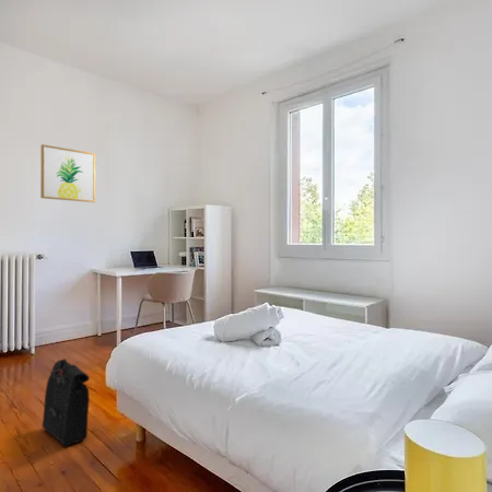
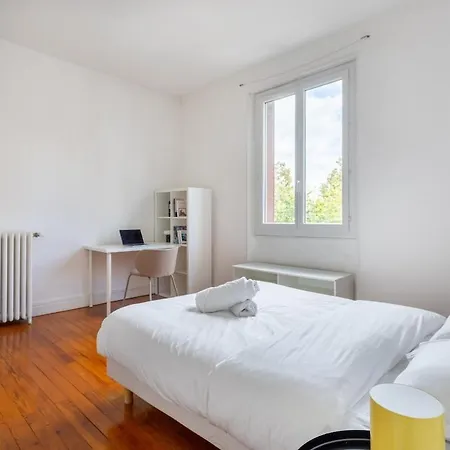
- backpack [42,358,91,447]
- wall art [39,143,96,203]
